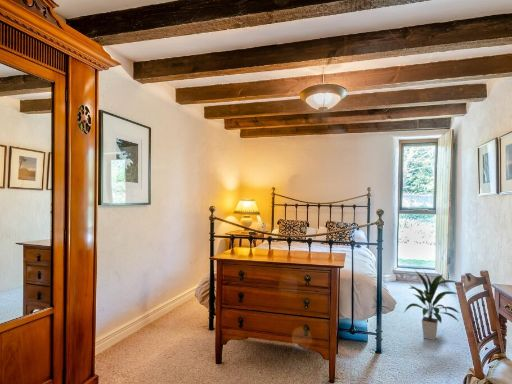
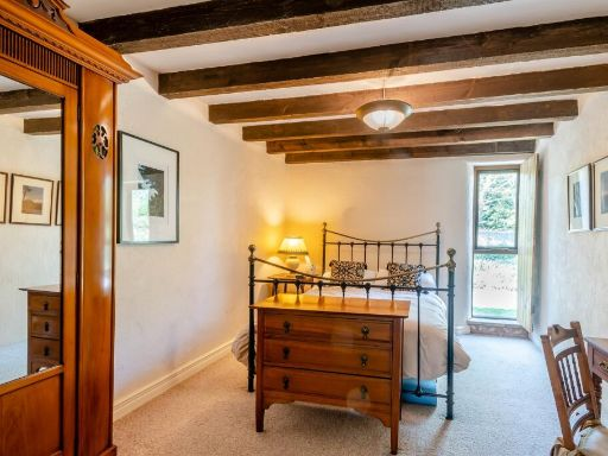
- indoor plant [403,268,460,341]
